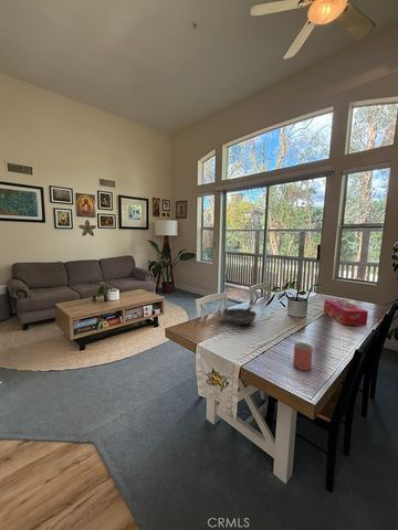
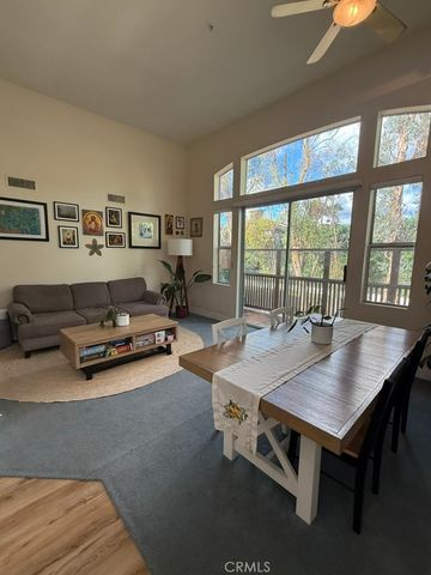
- bowl [221,306,258,326]
- tissue box [323,298,369,327]
- mug [292,341,314,371]
